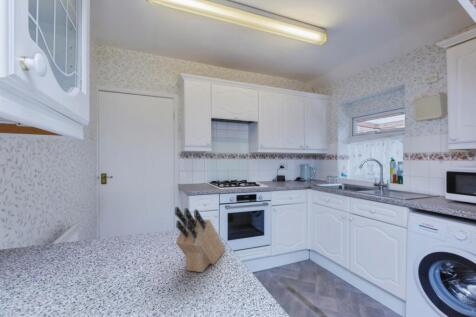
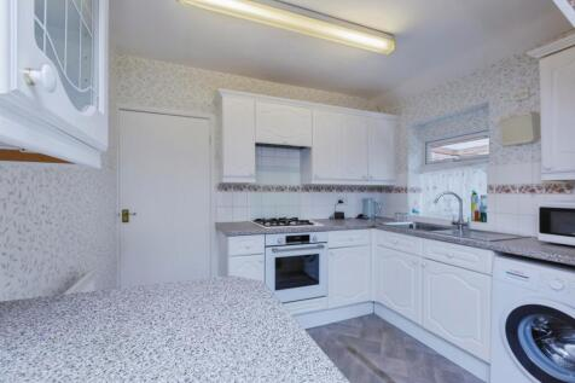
- knife block [174,206,227,273]
